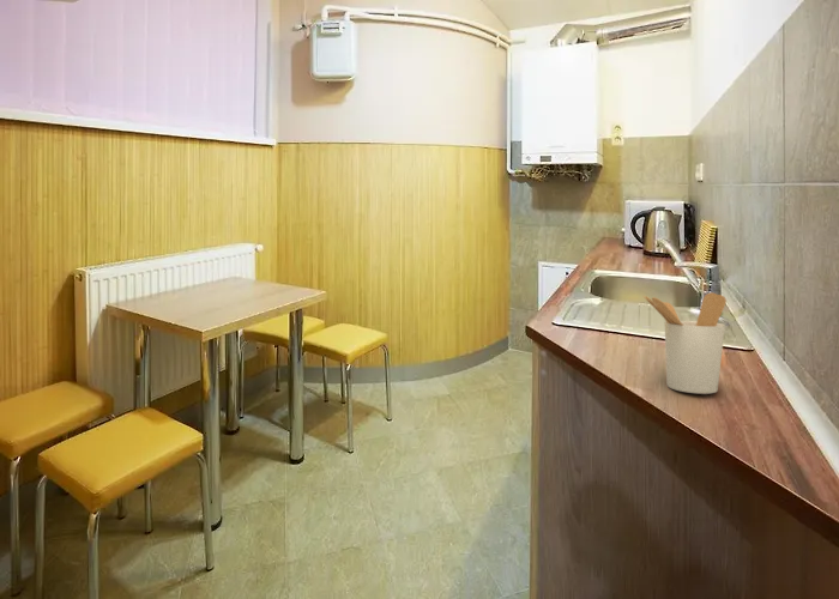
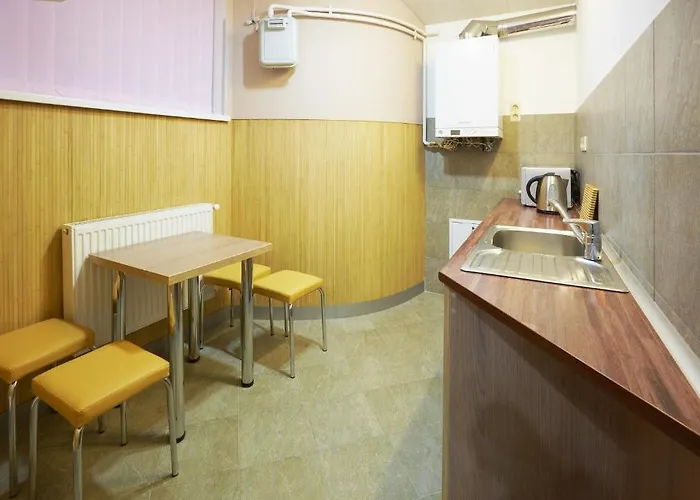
- utensil holder [642,291,728,395]
